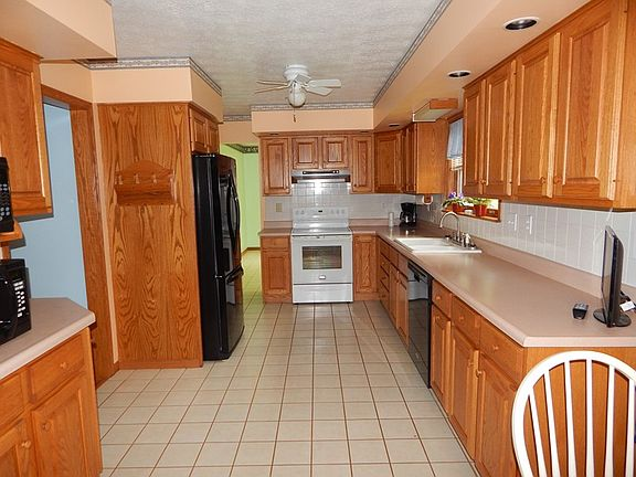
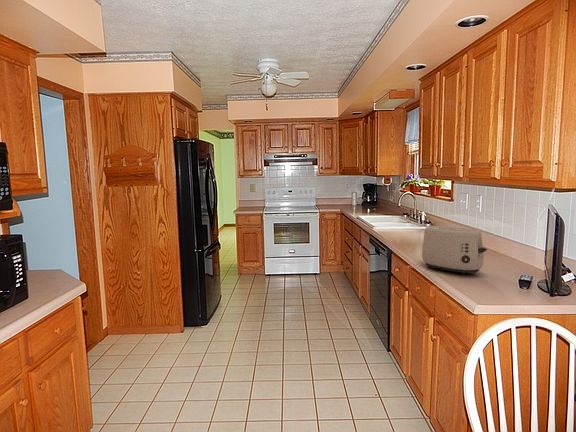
+ toaster [421,225,488,275]
